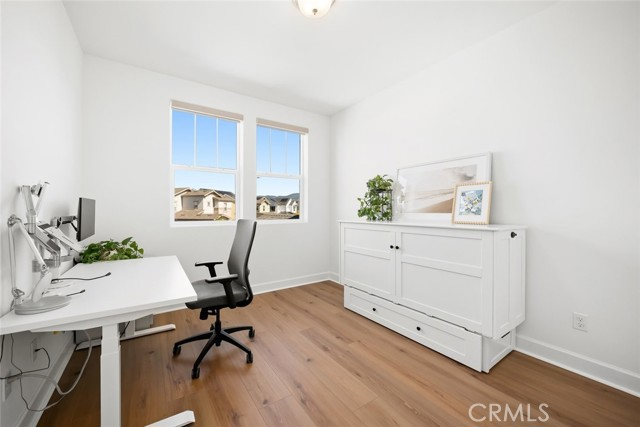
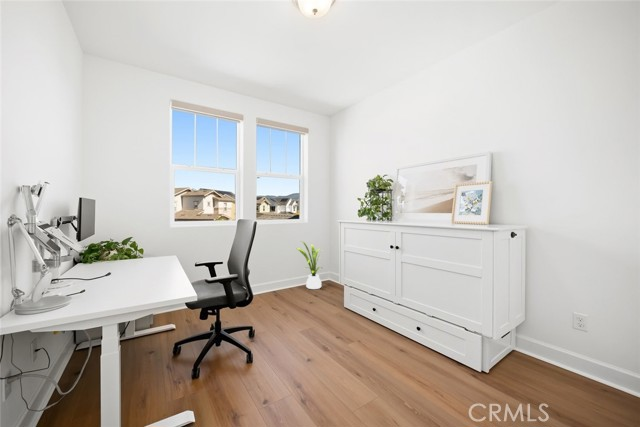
+ house plant [296,240,325,290]
